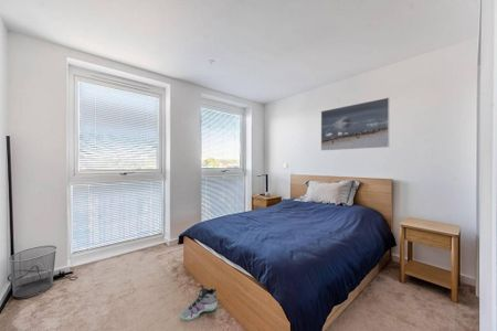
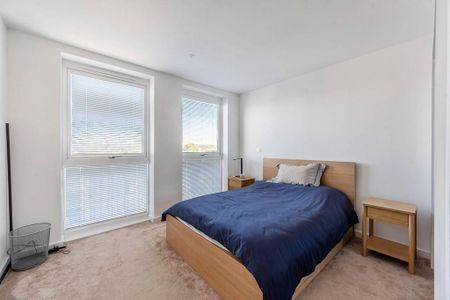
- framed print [320,97,391,151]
- sneaker [179,284,219,321]
